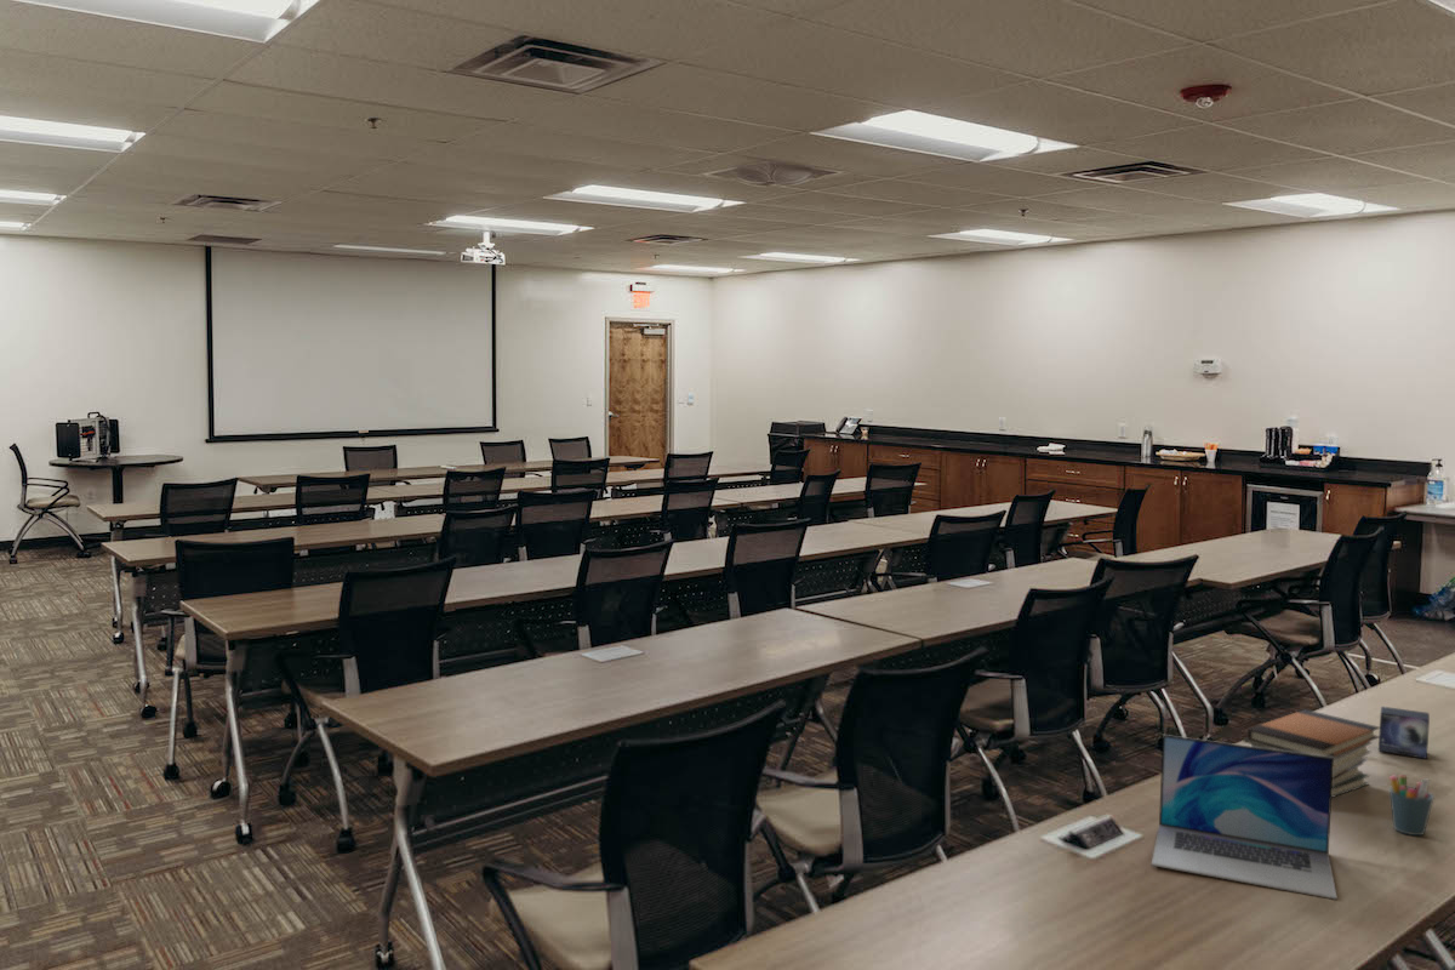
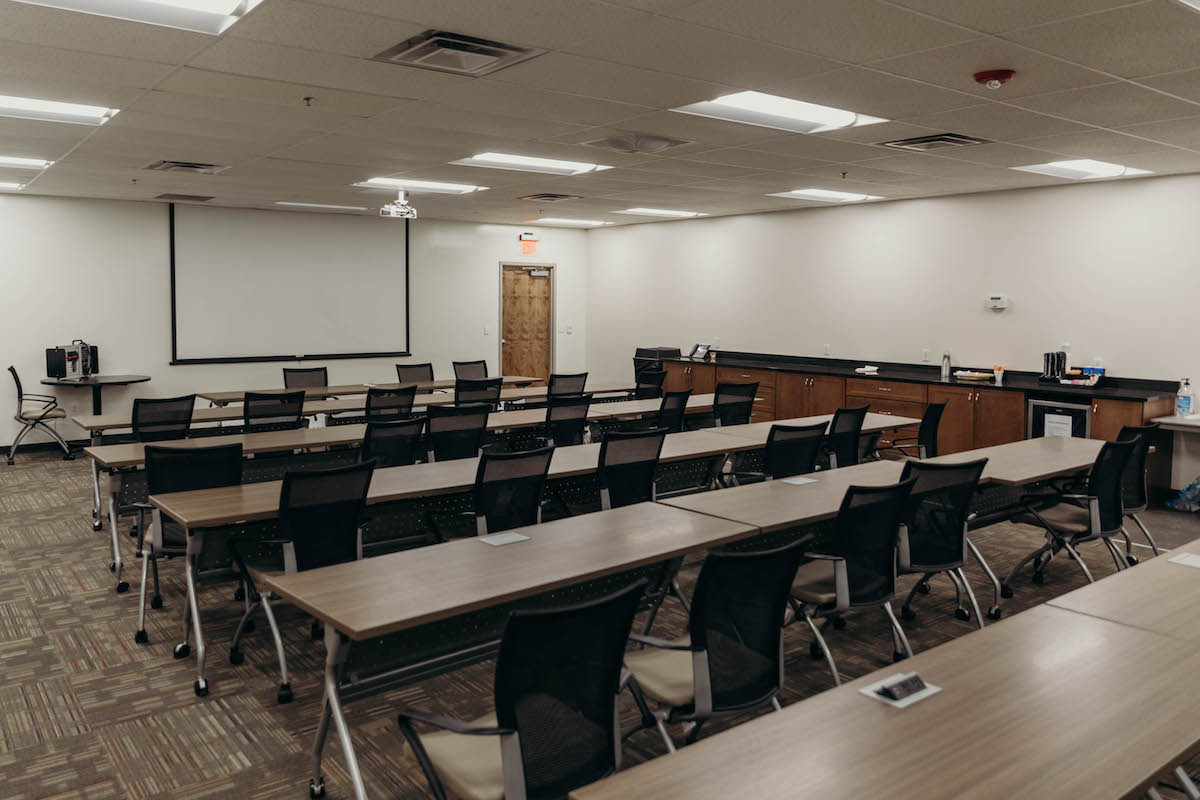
- small box [1377,706,1431,760]
- laptop [1151,734,1339,901]
- book stack [1243,708,1380,799]
- pen holder [1388,774,1436,837]
